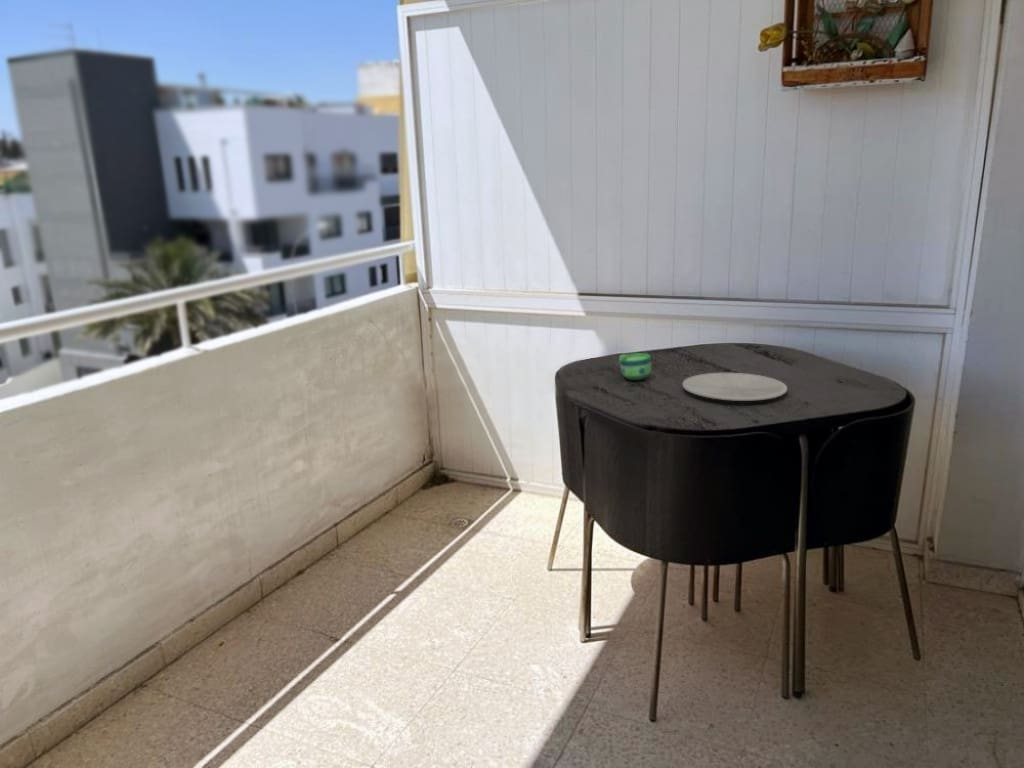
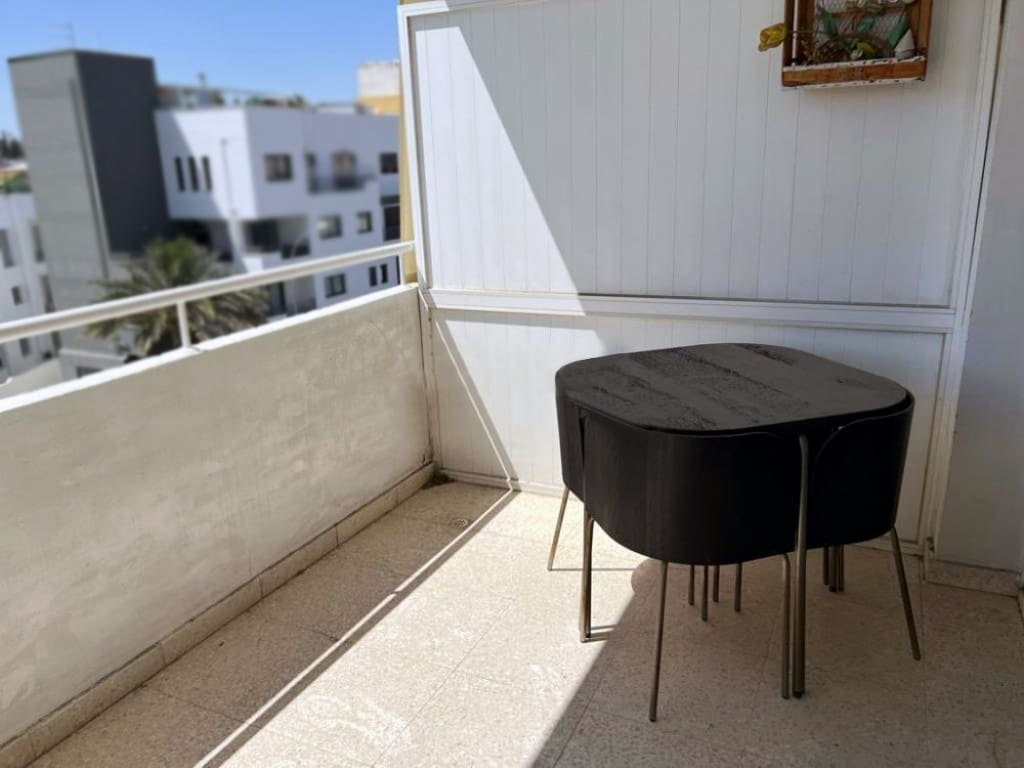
- cup [618,352,652,381]
- plate [681,372,788,402]
